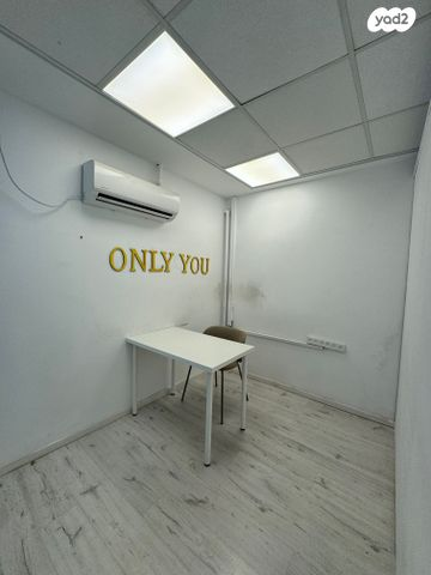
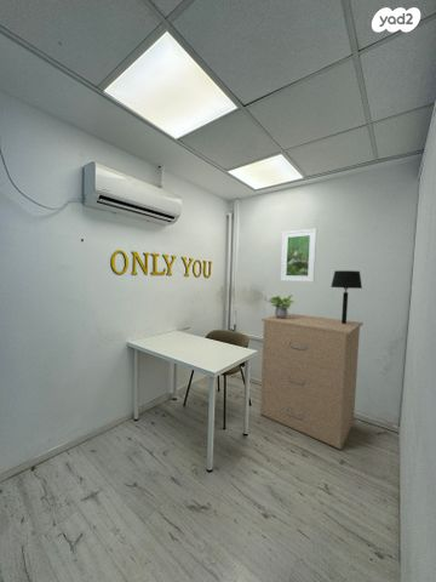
+ table lamp [329,269,363,324]
+ potted plant [266,293,297,318]
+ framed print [280,228,317,284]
+ filing cabinet [259,313,365,451]
